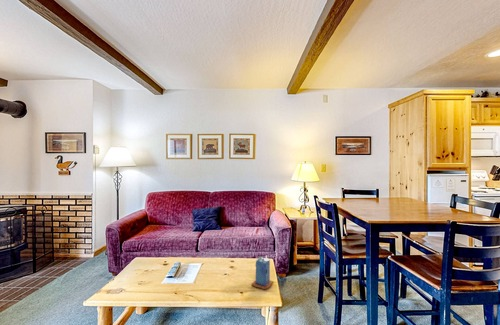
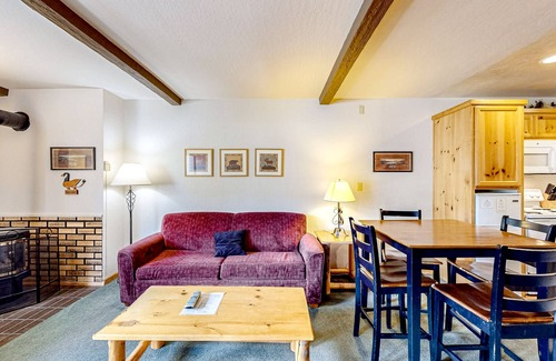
- candle [251,254,275,290]
